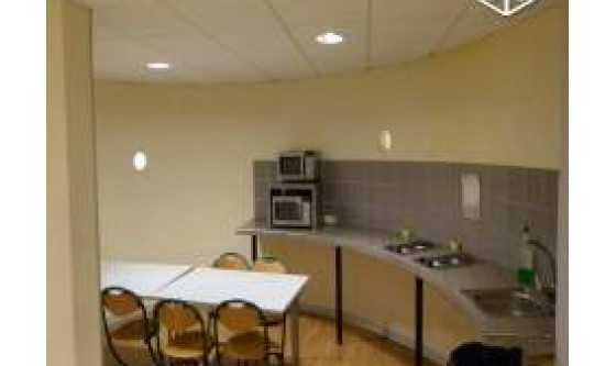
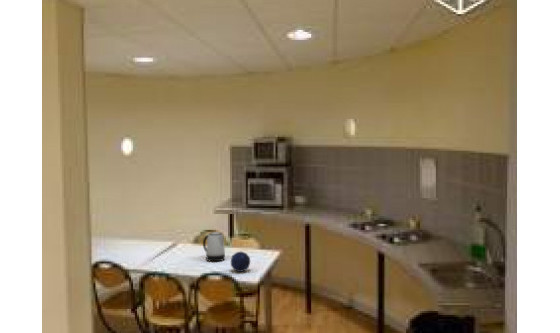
+ decorative orb [230,251,251,273]
+ kettle [202,231,226,262]
